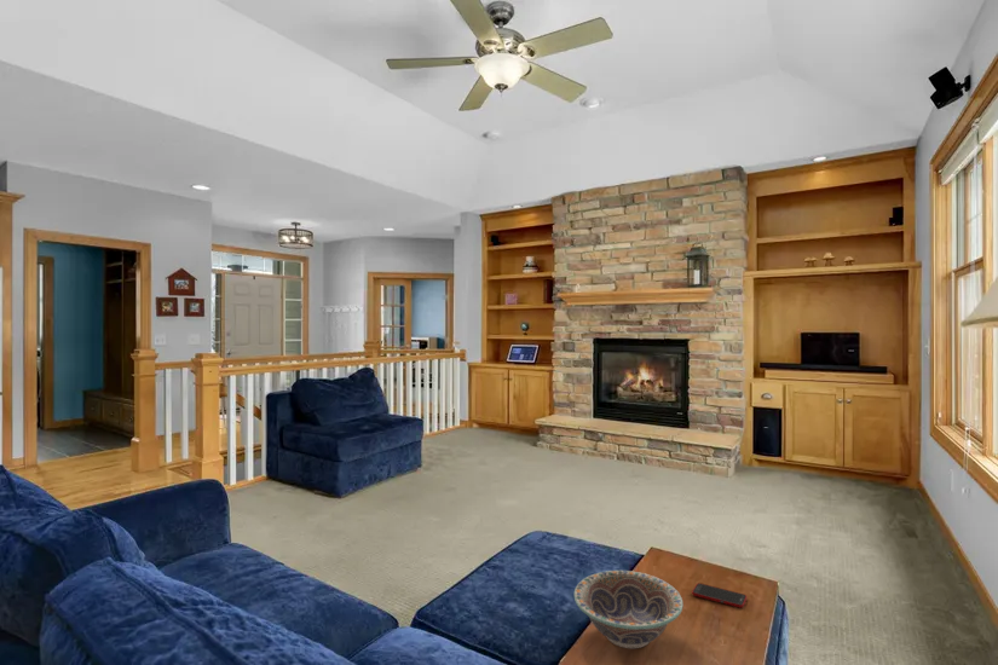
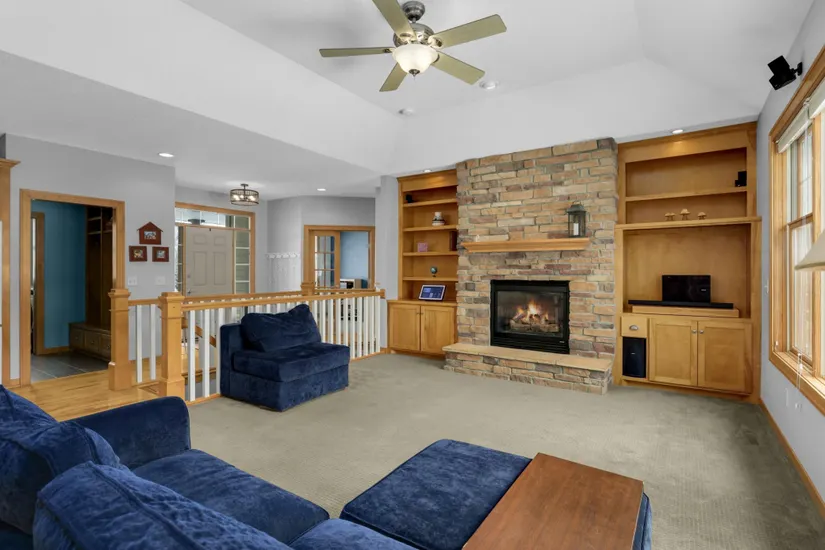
- cell phone [691,582,748,609]
- decorative bowl [573,569,683,649]
